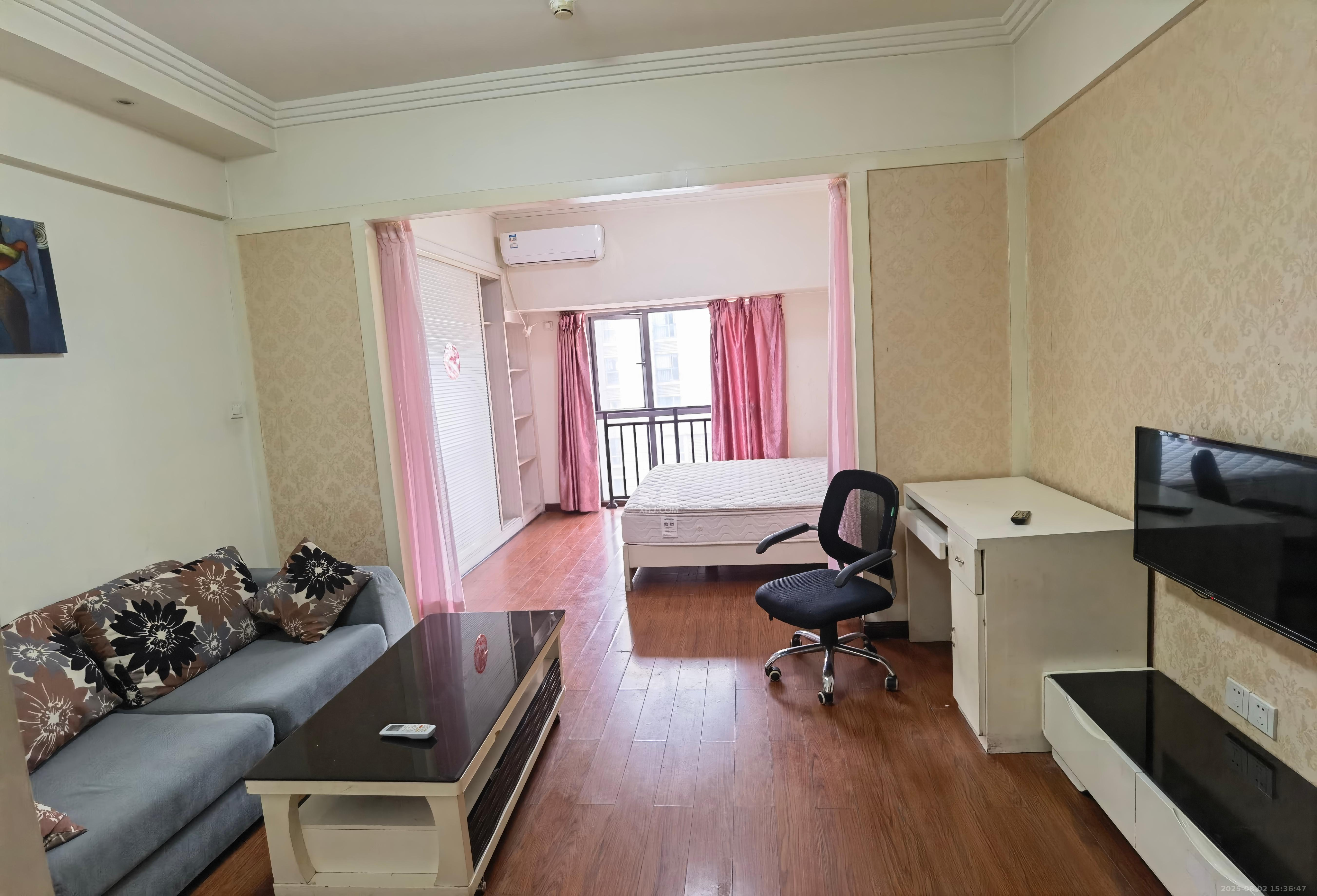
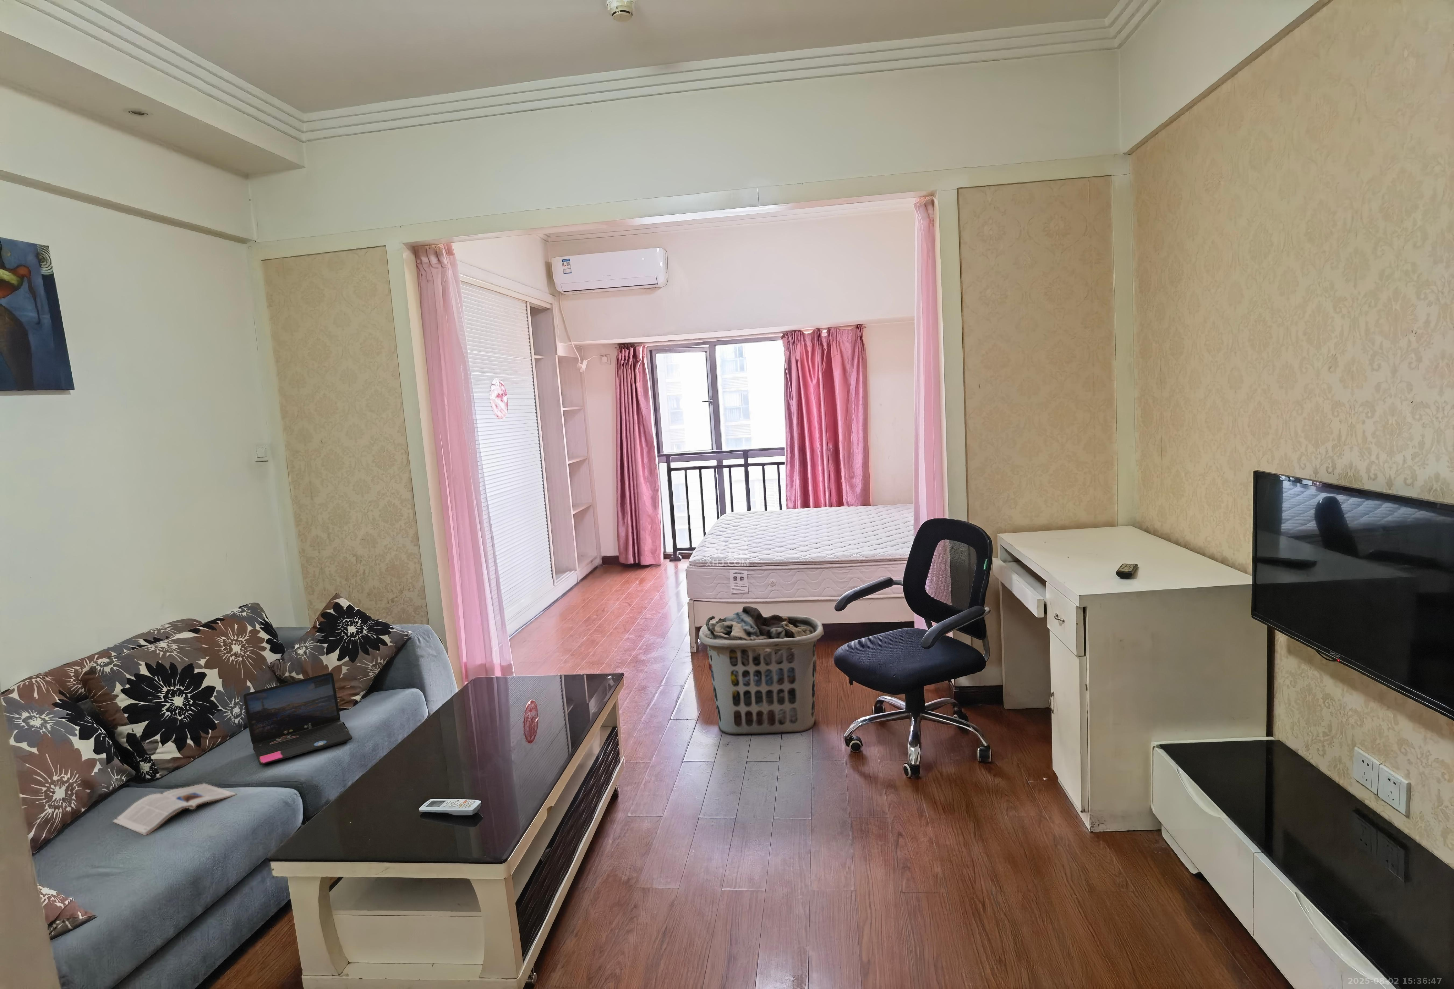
+ magazine [113,783,237,836]
+ clothes hamper [699,606,825,735]
+ laptop [243,672,353,765]
